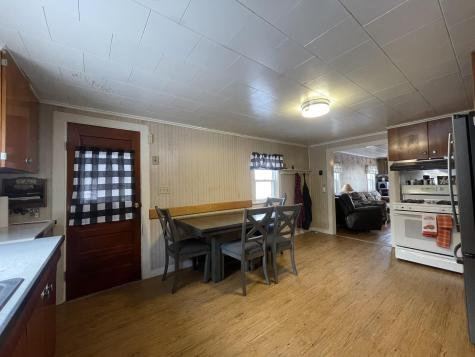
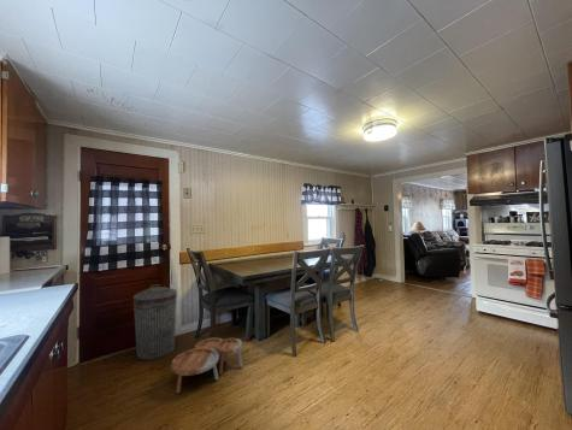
+ trash can [132,283,178,361]
+ nesting tables [171,337,244,395]
